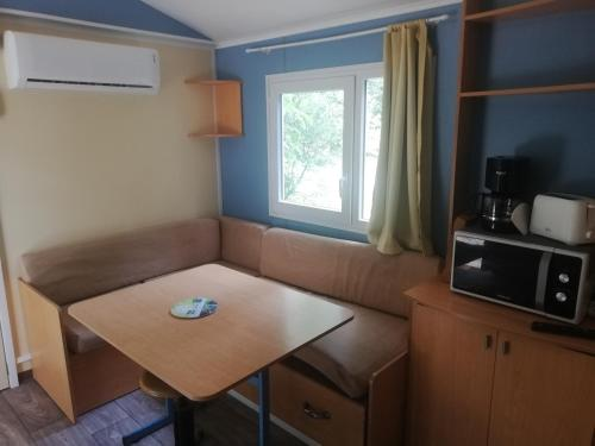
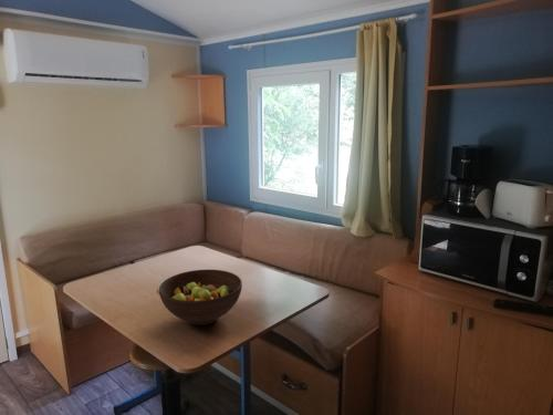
+ fruit bowl [158,269,243,326]
